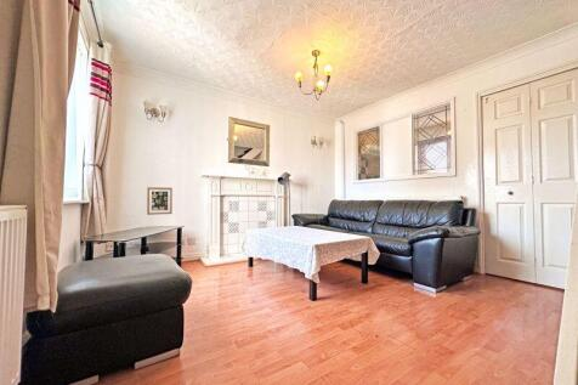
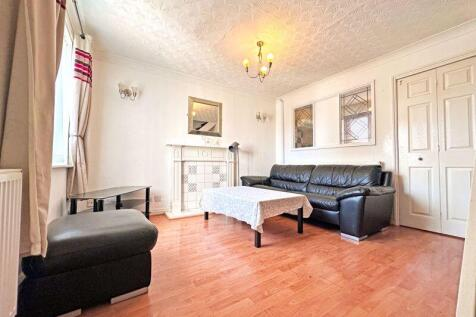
- wall art [146,186,174,216]
